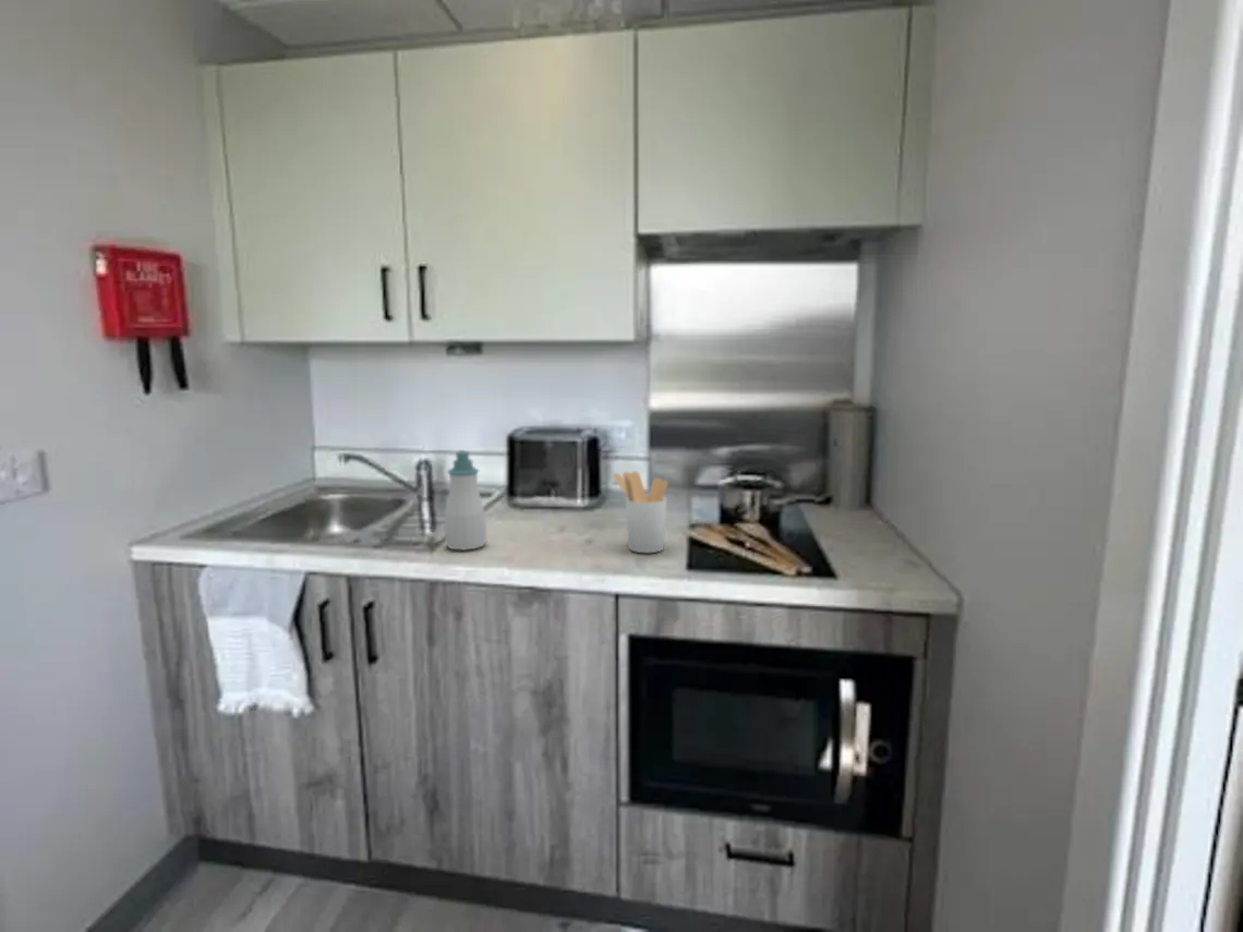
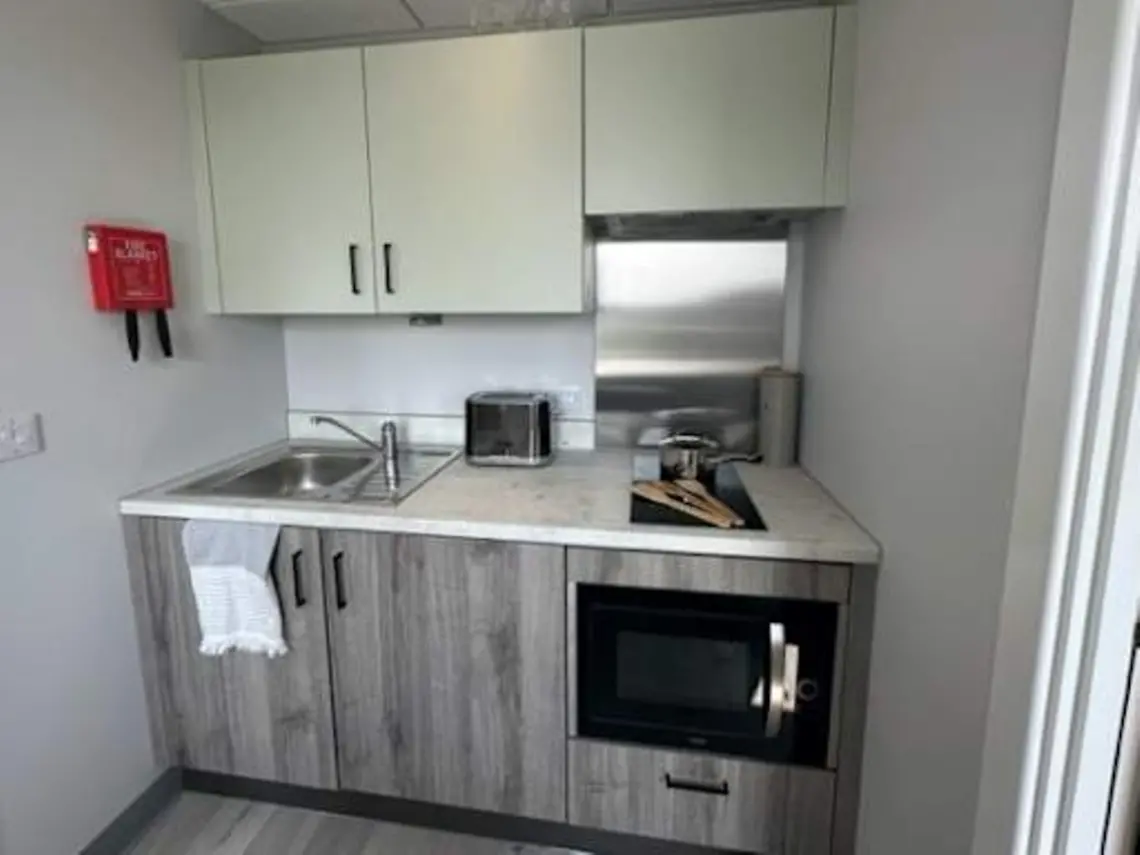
- soap bottle [444,449,487,552]
- utensil holder [612,470,669,554]
